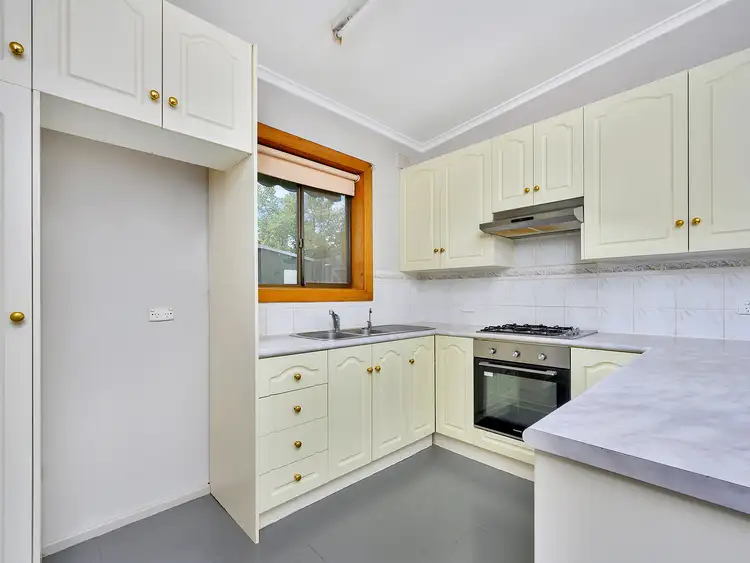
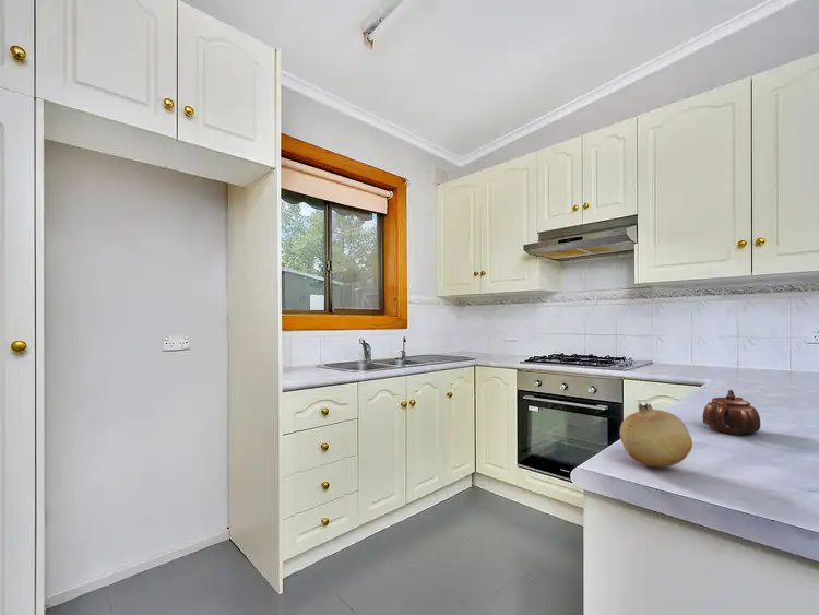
+ teapot [702,389,761,436]
+ fruit [619,401,693,468]
